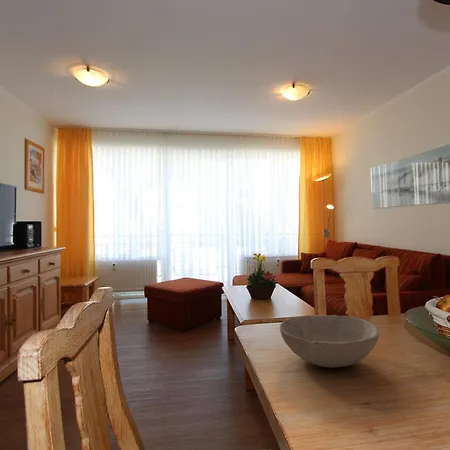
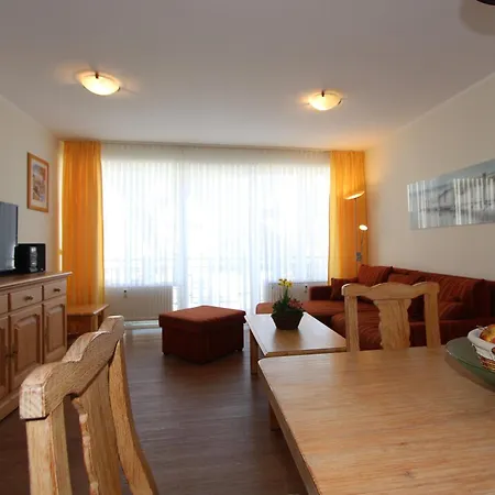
- bowl [279,314,380,369]
